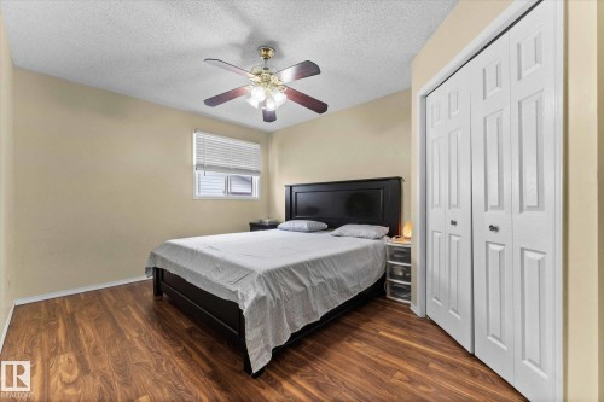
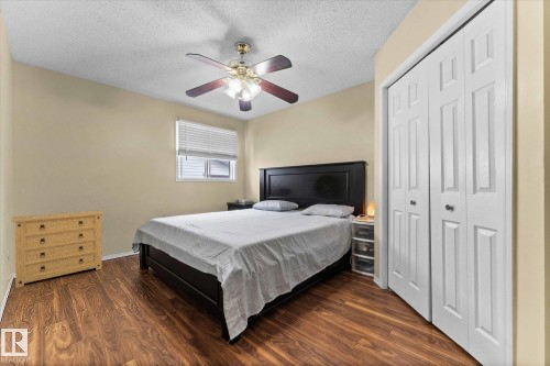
+ dresser [10,209,106,289]
